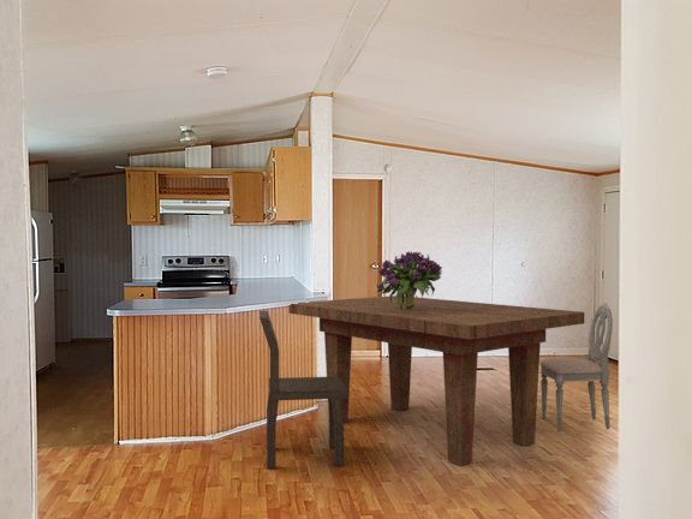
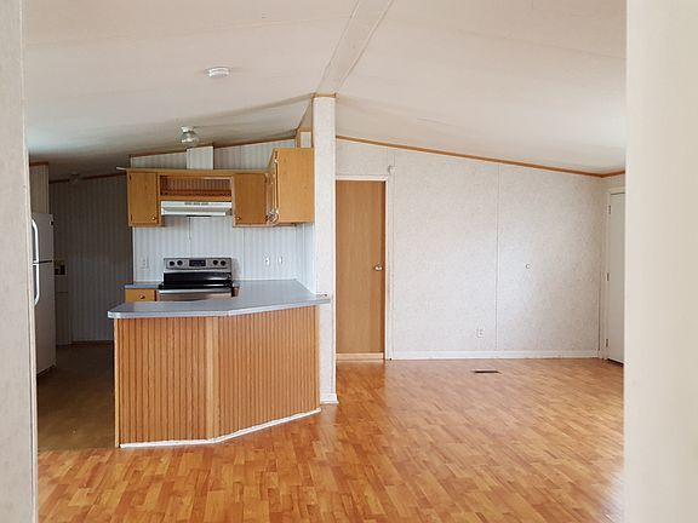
- dining chair [539,302,614,432]
- bouquet [376,251,443,310]
- dining chair [258,310,347,470]
- dining table [287,294,585,467]
